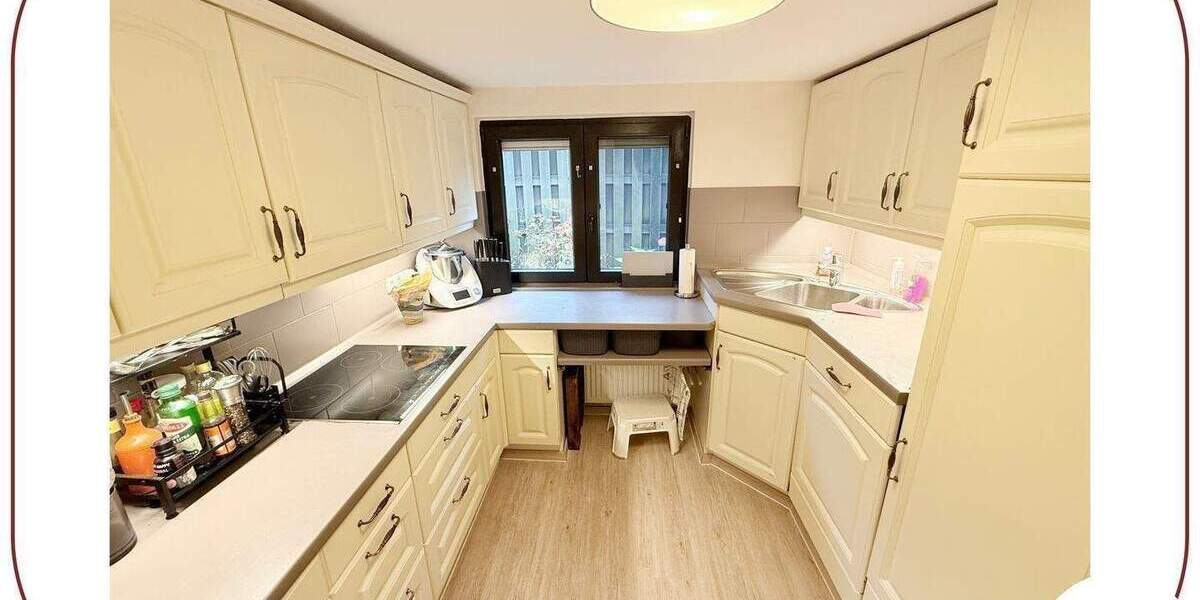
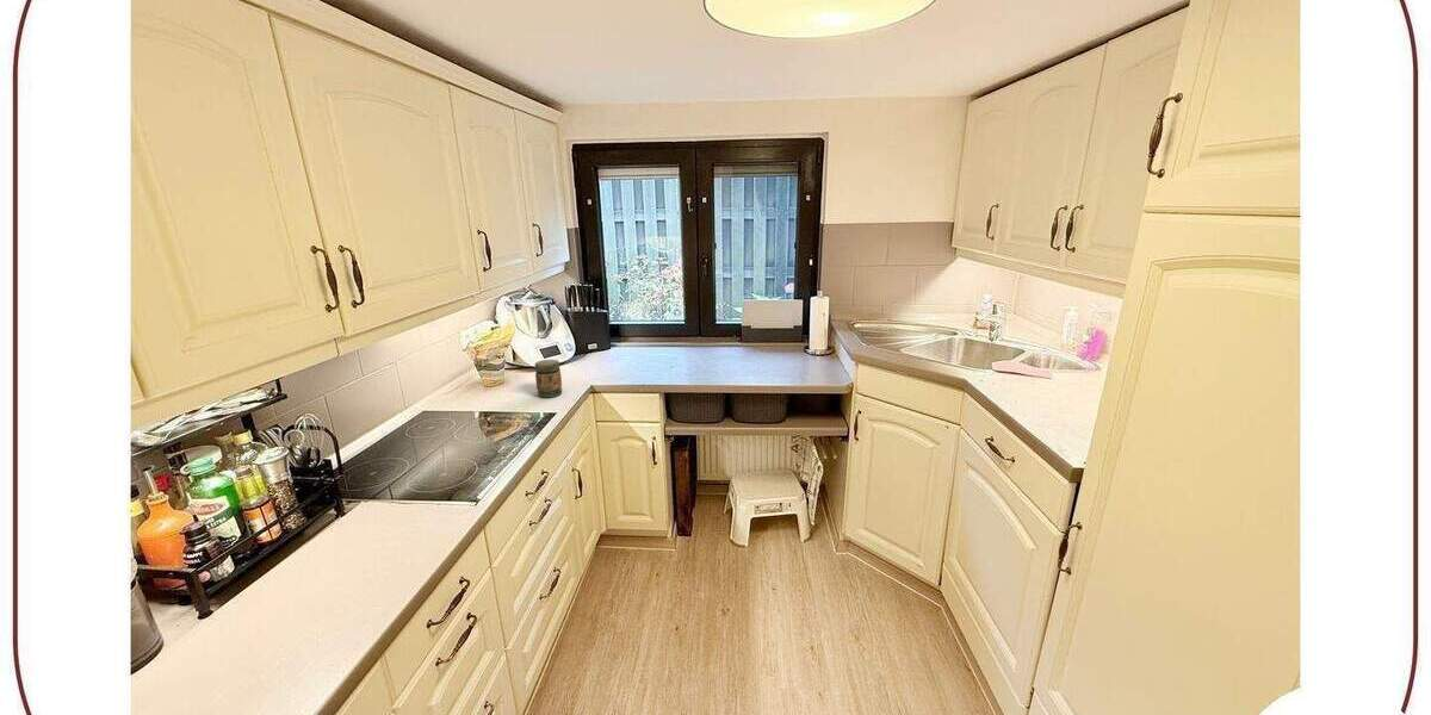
+ jar [534,359,563,398]
